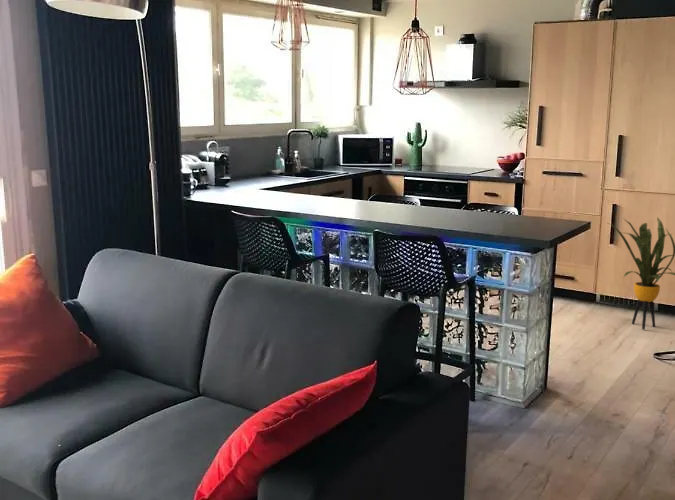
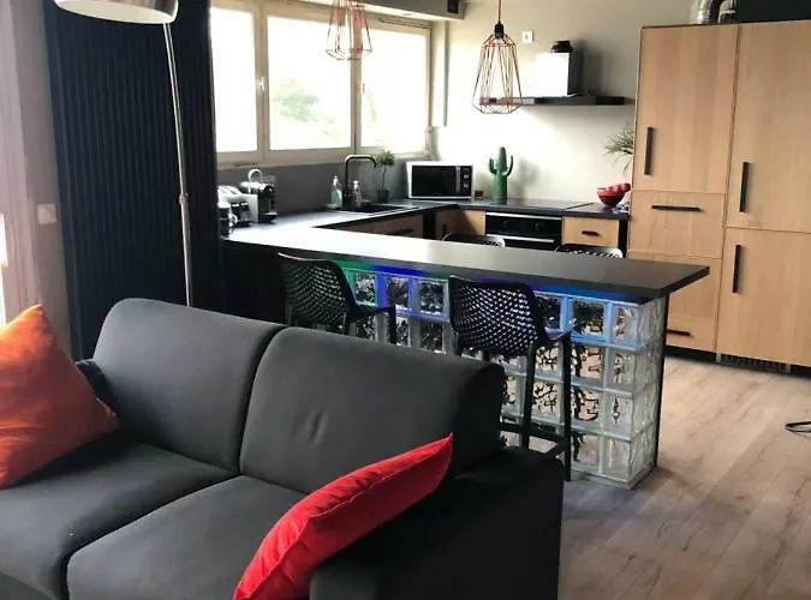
- house plant [607,216,675,331]
